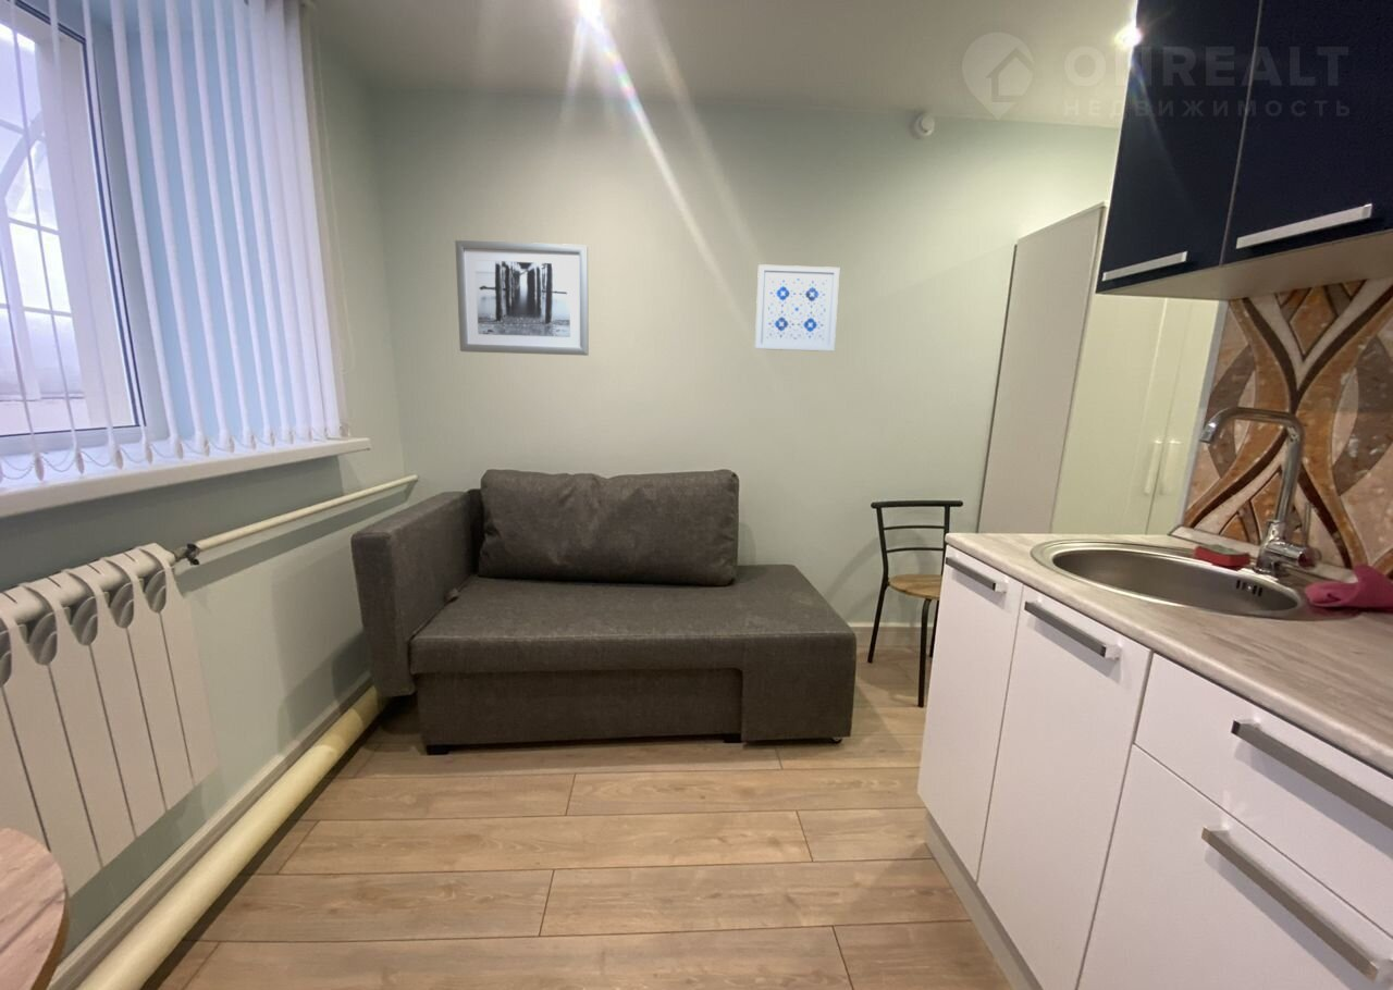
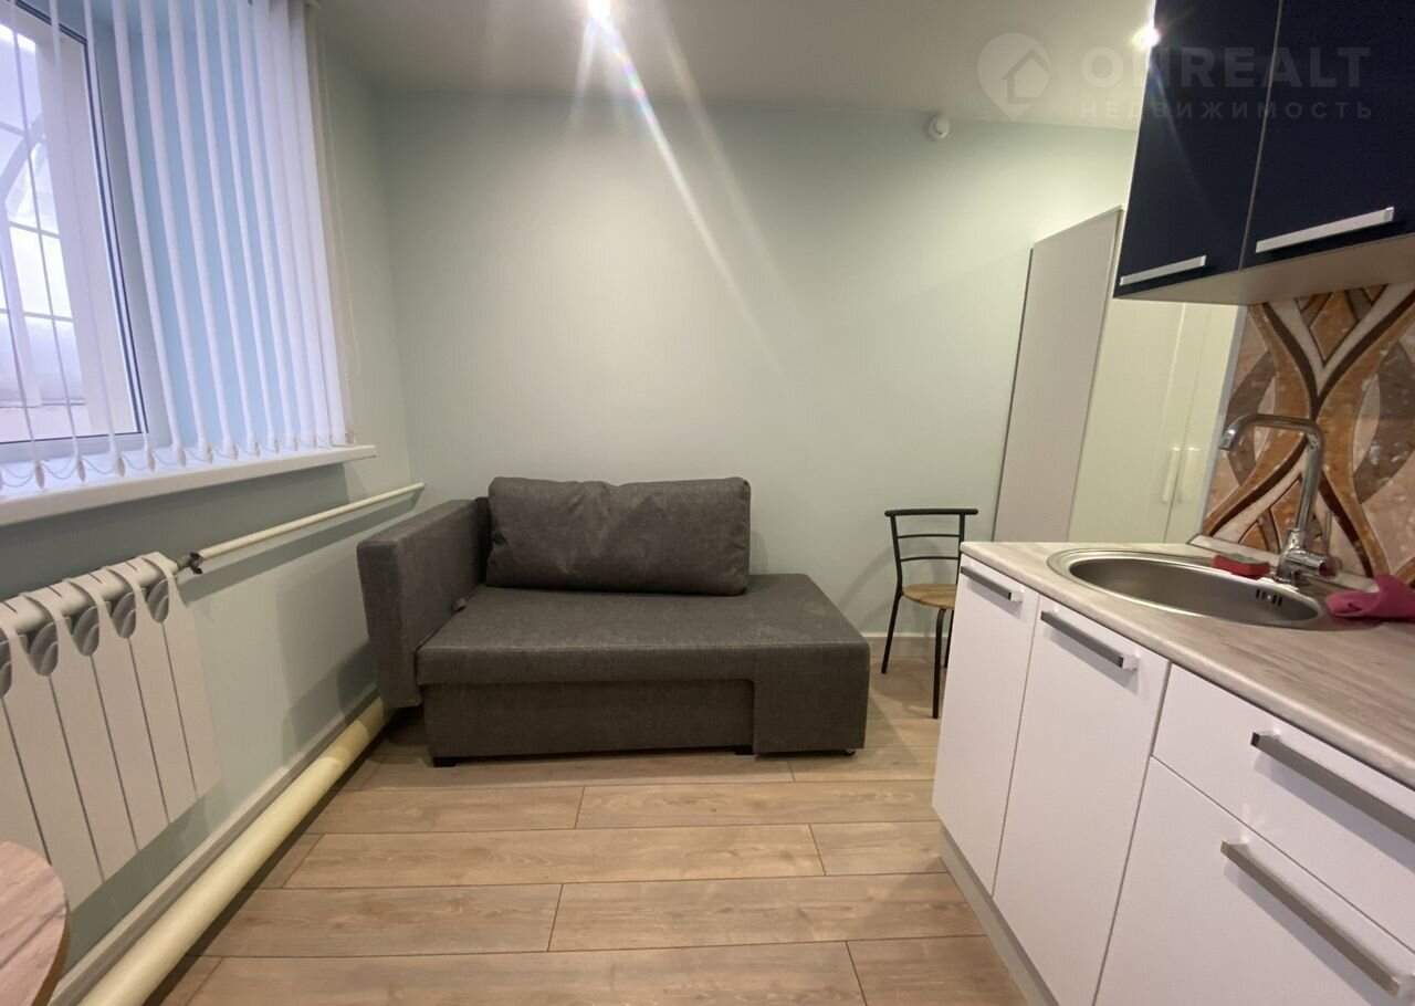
- wall art [454,239,590,357]
- wall art [754,263,840,352]
